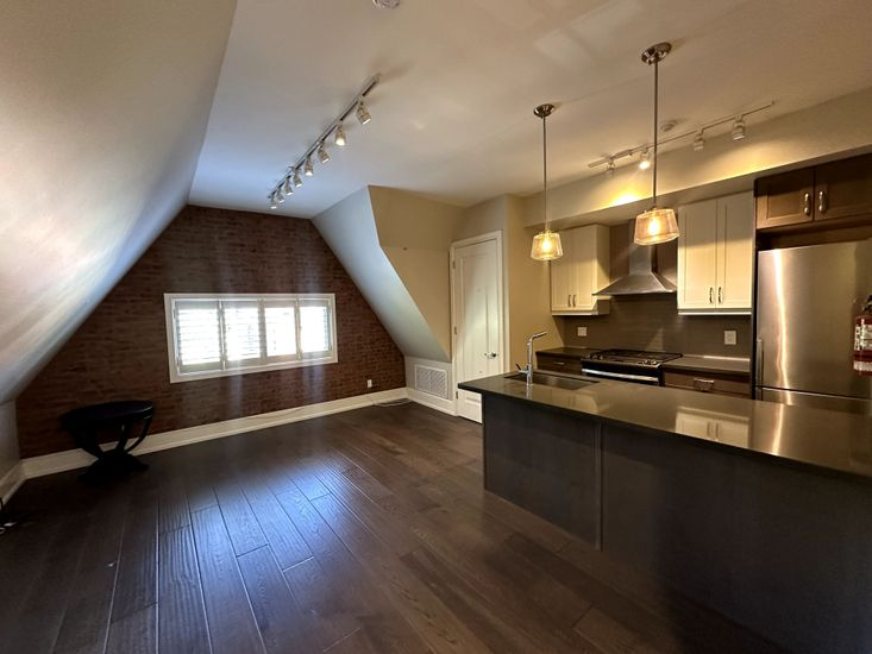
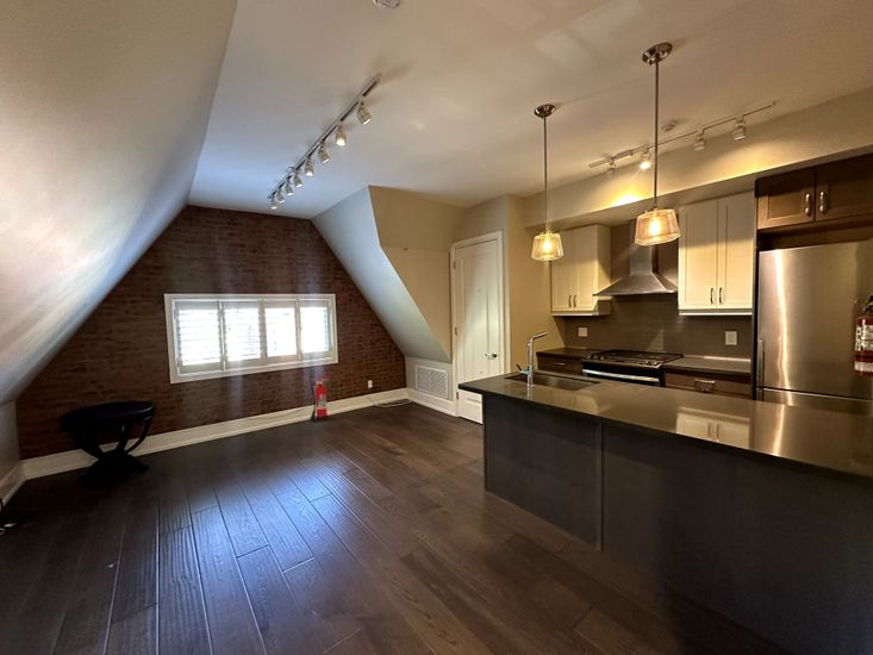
+ fire extinguisher [308,375,331,423]
